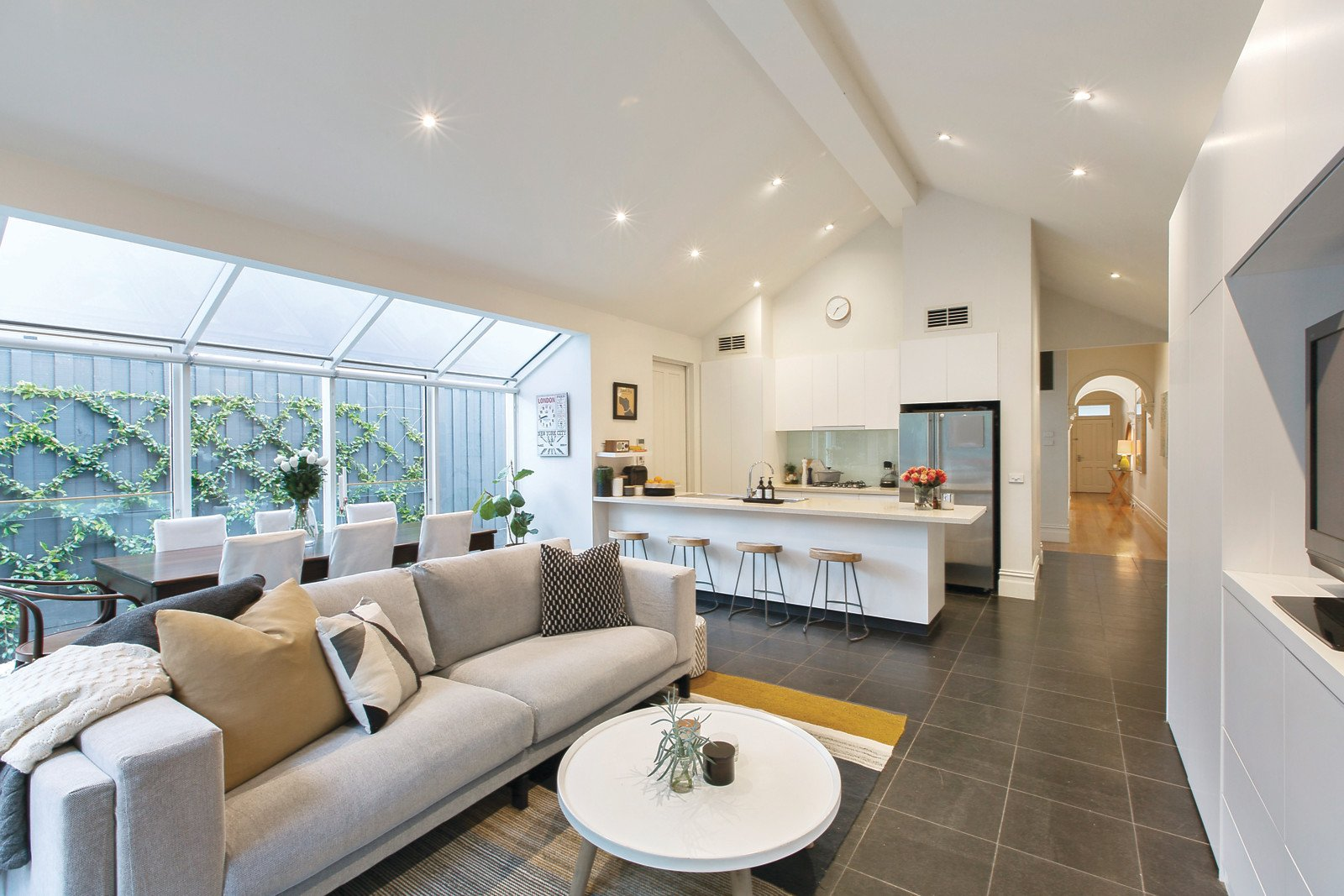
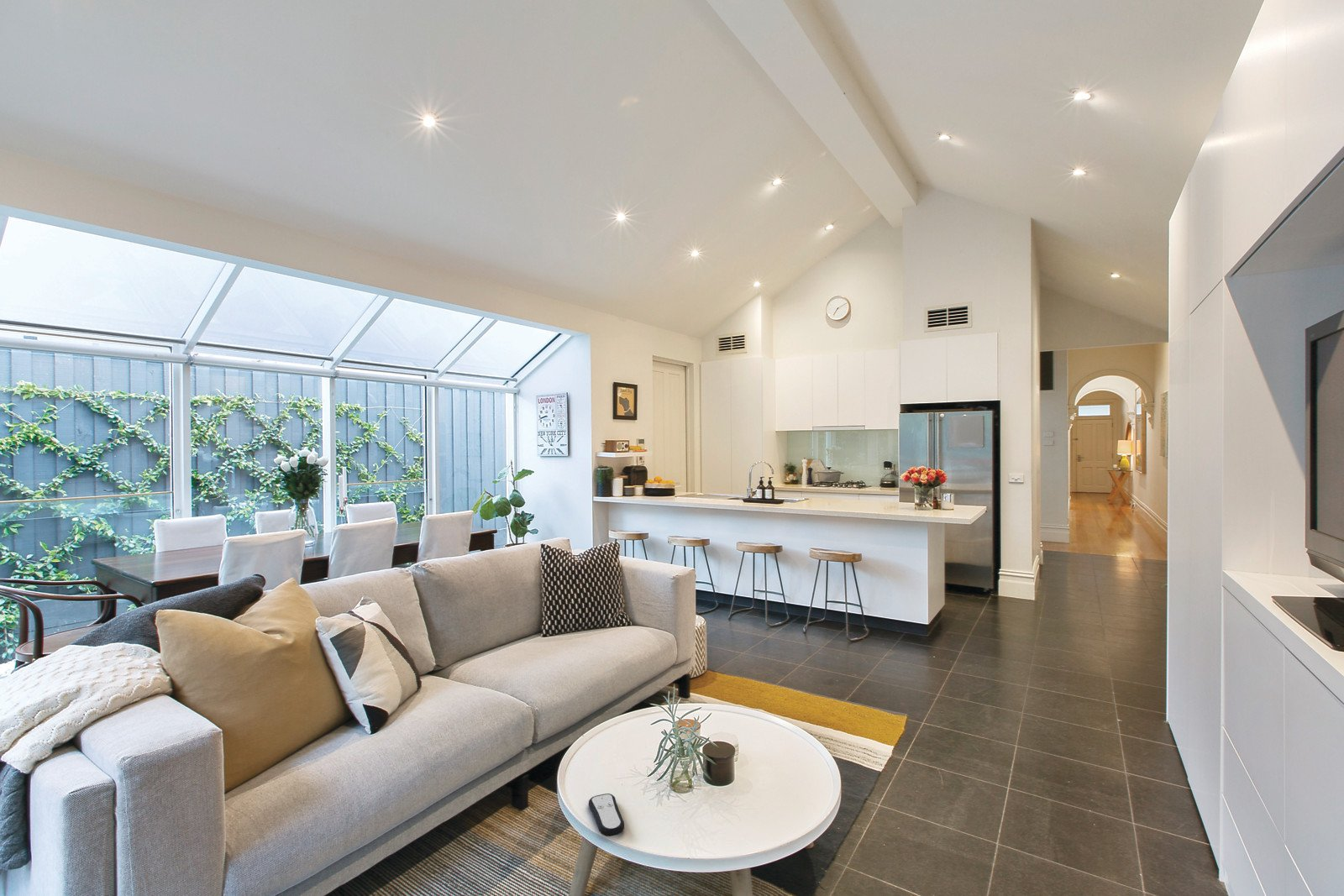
+ remote control [588,793,625,837]
